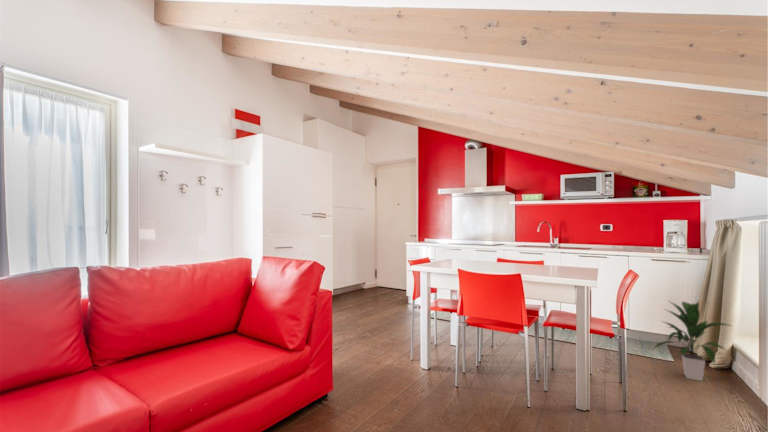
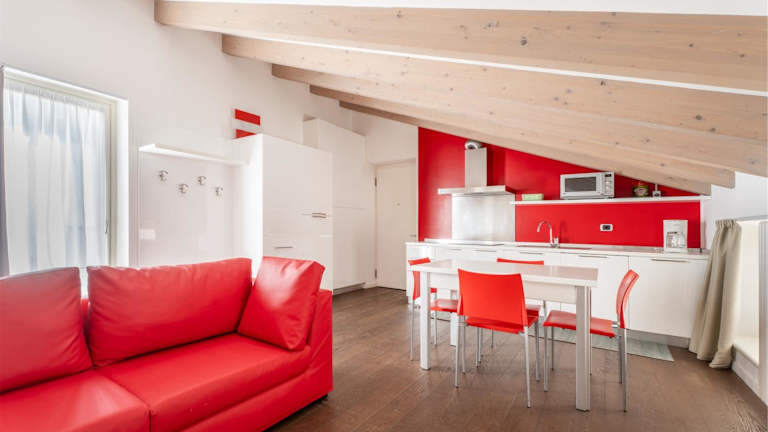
- indoor plant [652,300,732,382]
